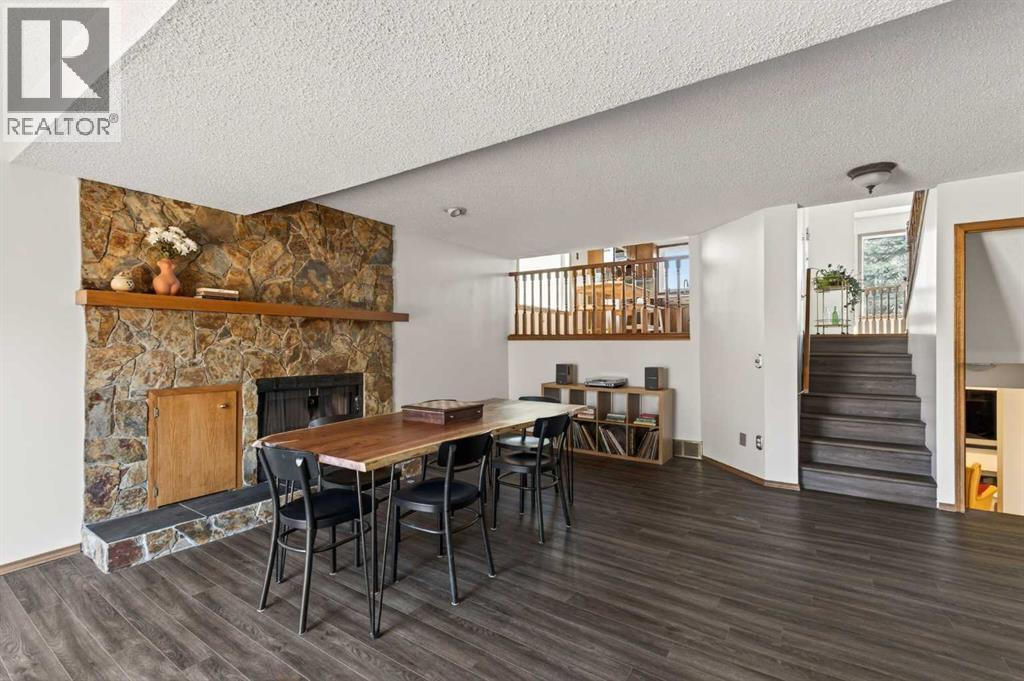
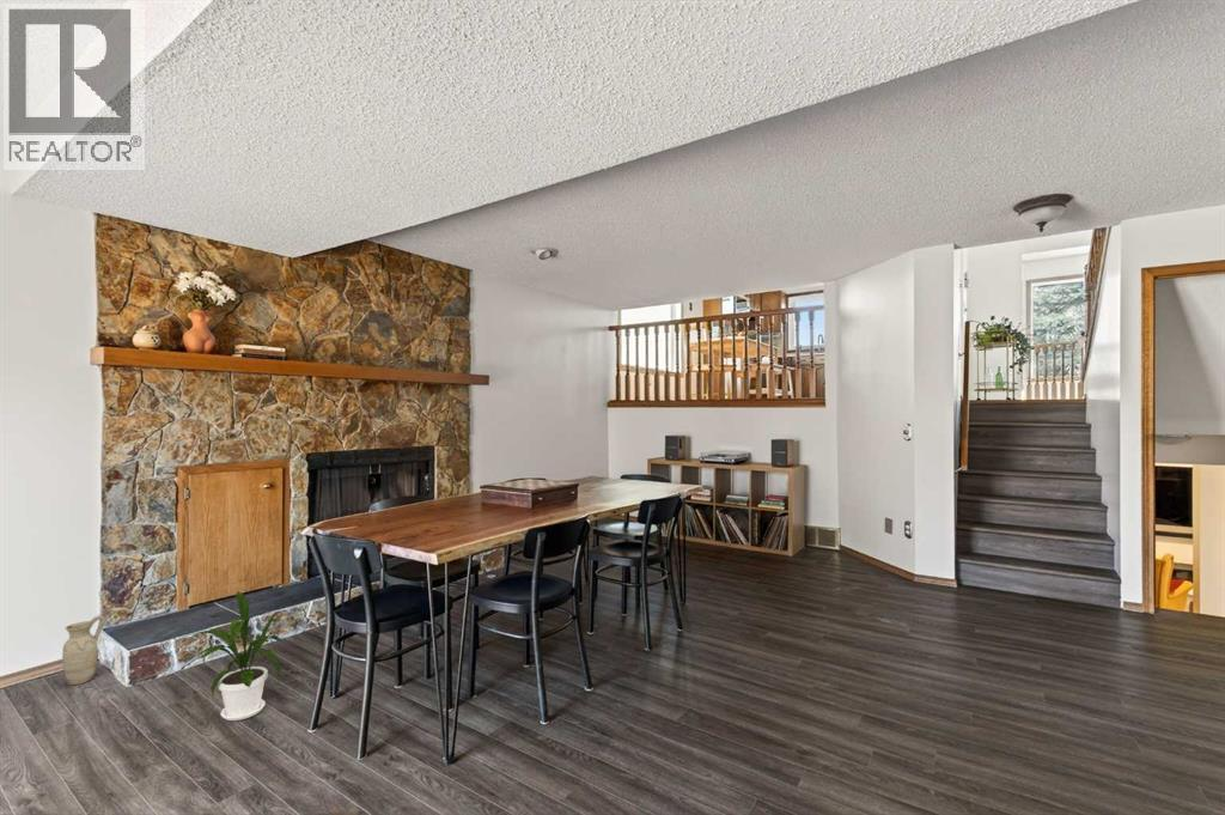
+ ceramic jug [61,614,106,686]
+ house plant [179,590,287,722]
